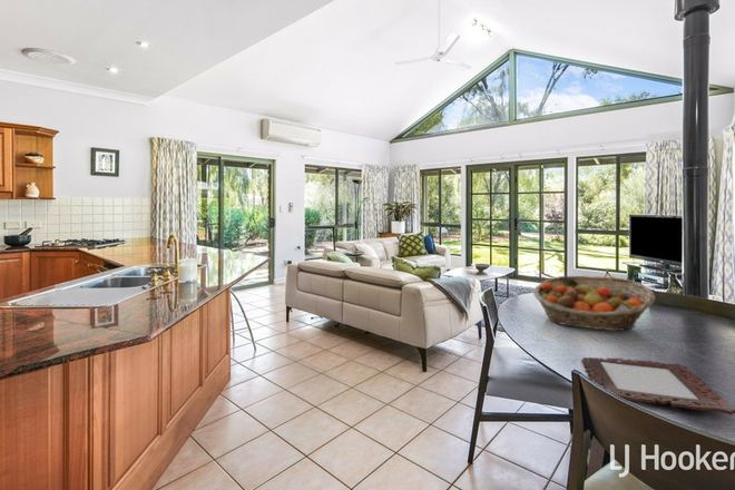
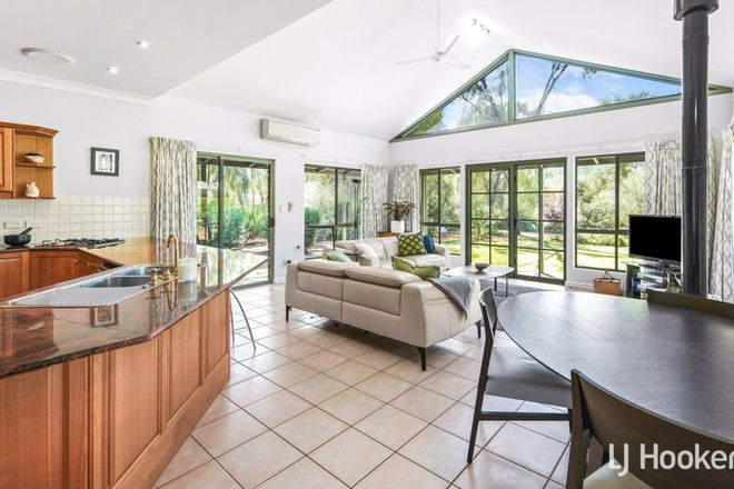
- fruit basket [532,275,656,332]
- picture frame [580,356,735,416]
